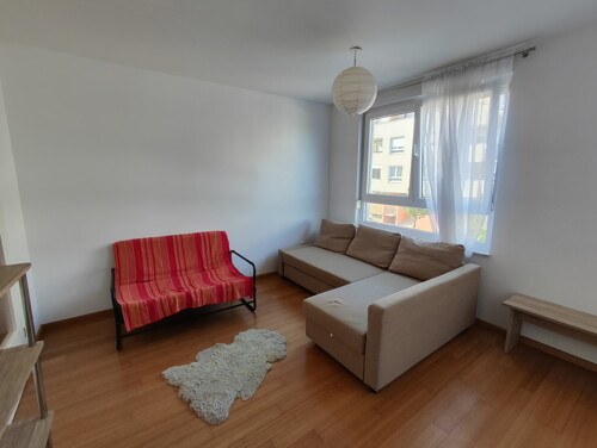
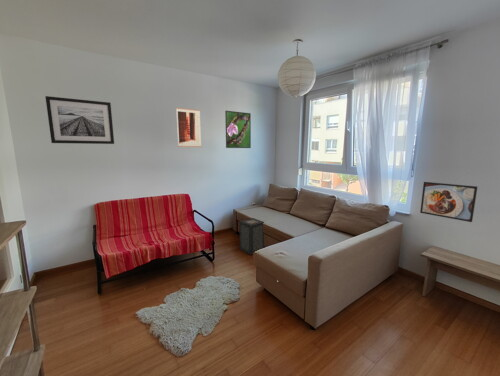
+ wall art [44,95,115,145]
+ wall art [175,107,202,148]
+ speaker [239,217,266,256]
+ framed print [224,110,252,149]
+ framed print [419,181,478,223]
